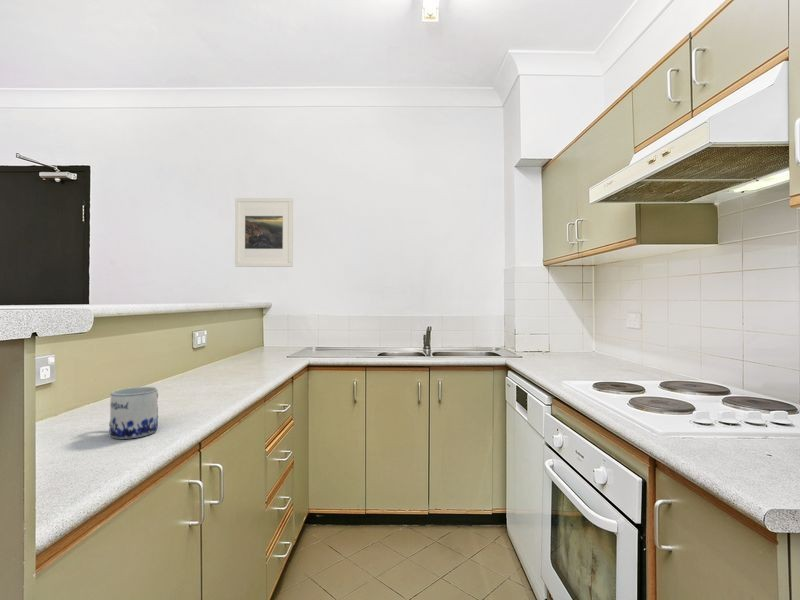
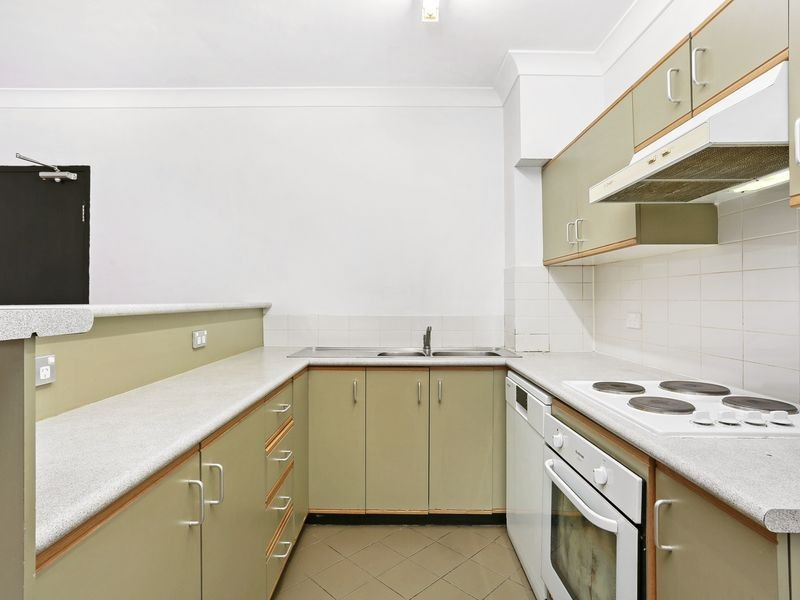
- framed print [234,197,294,268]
- mug [108,386,159,440]
